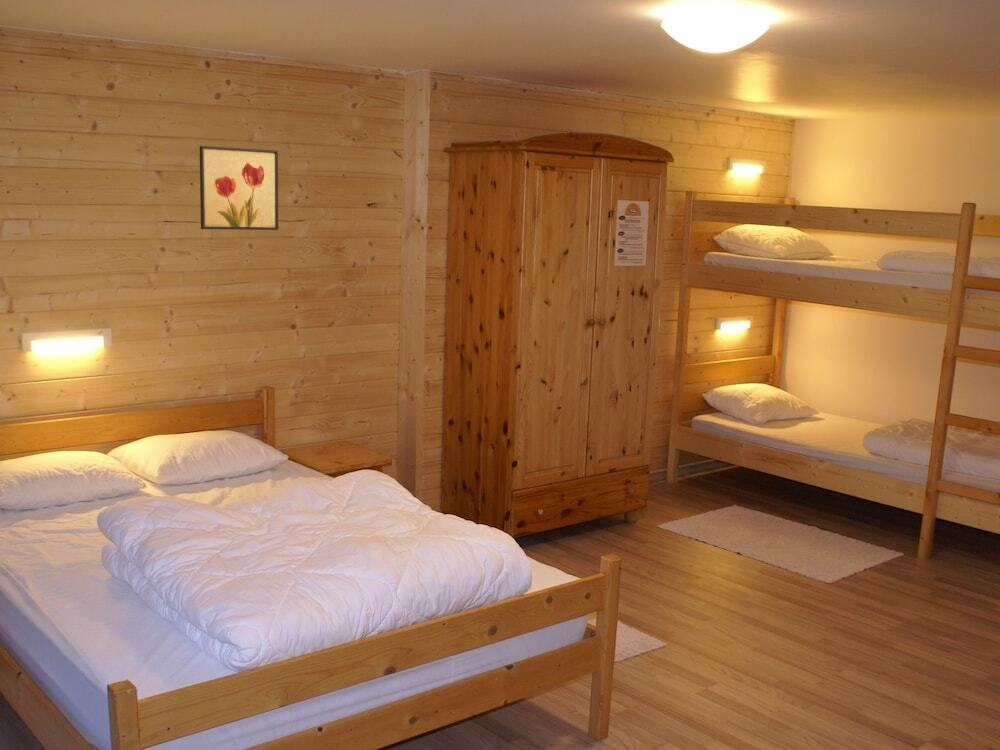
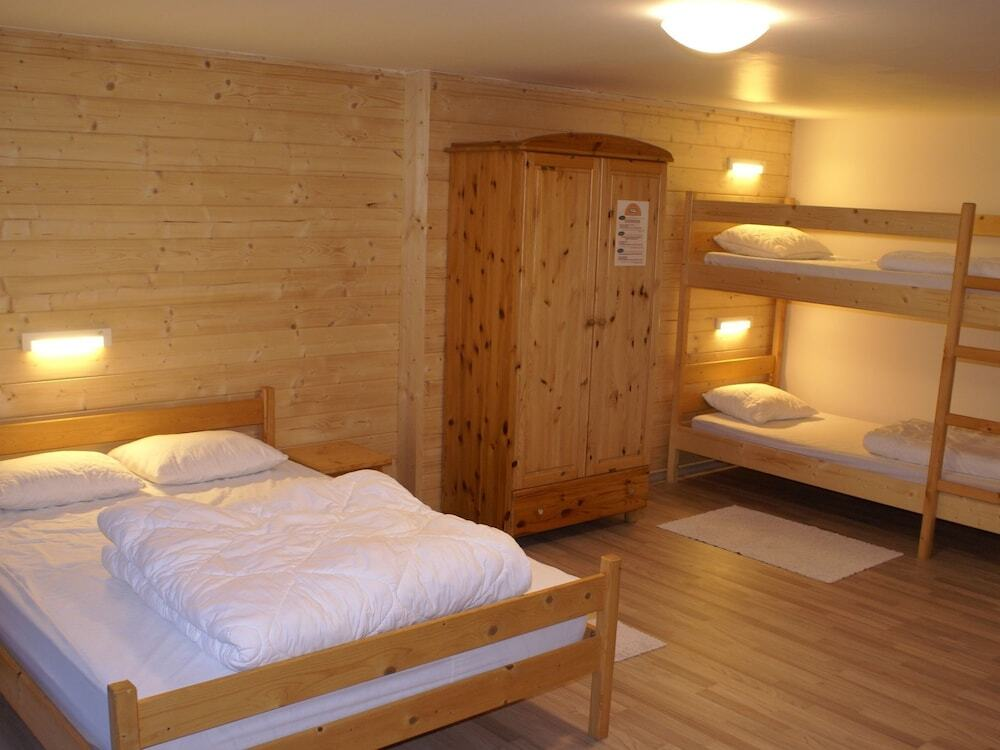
- wall art [199,145,279,231]
